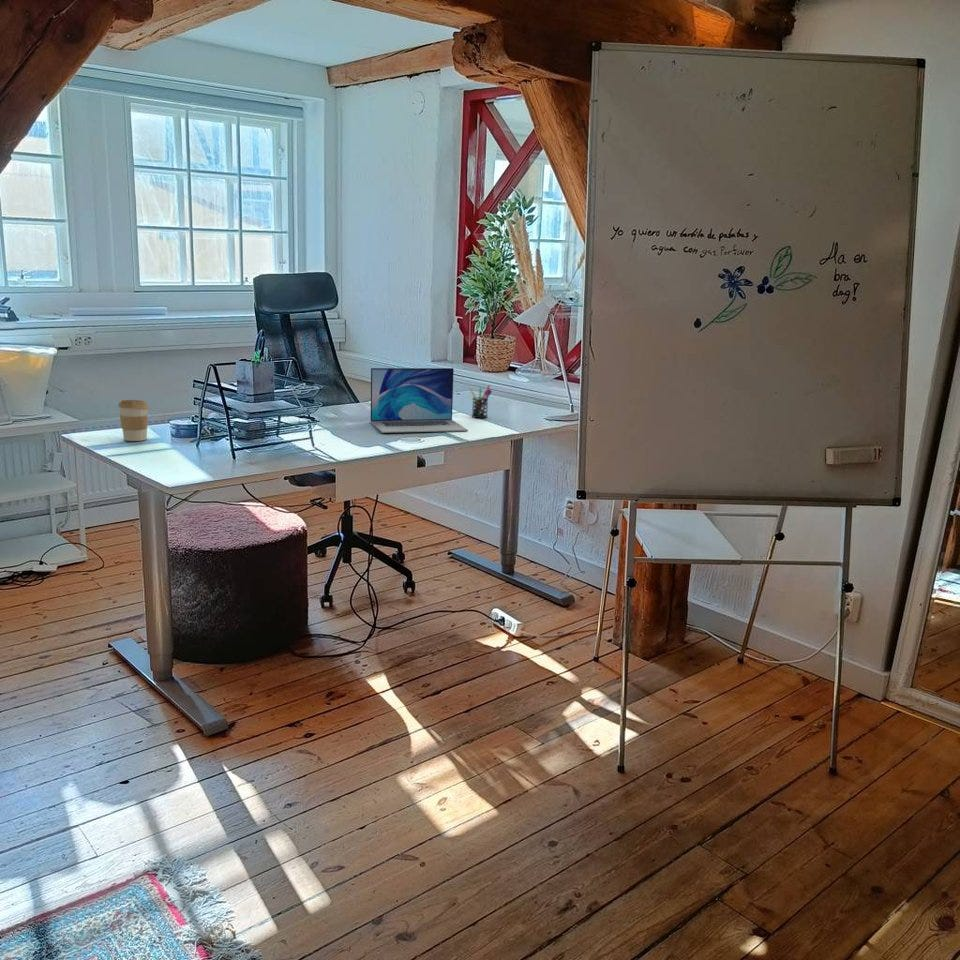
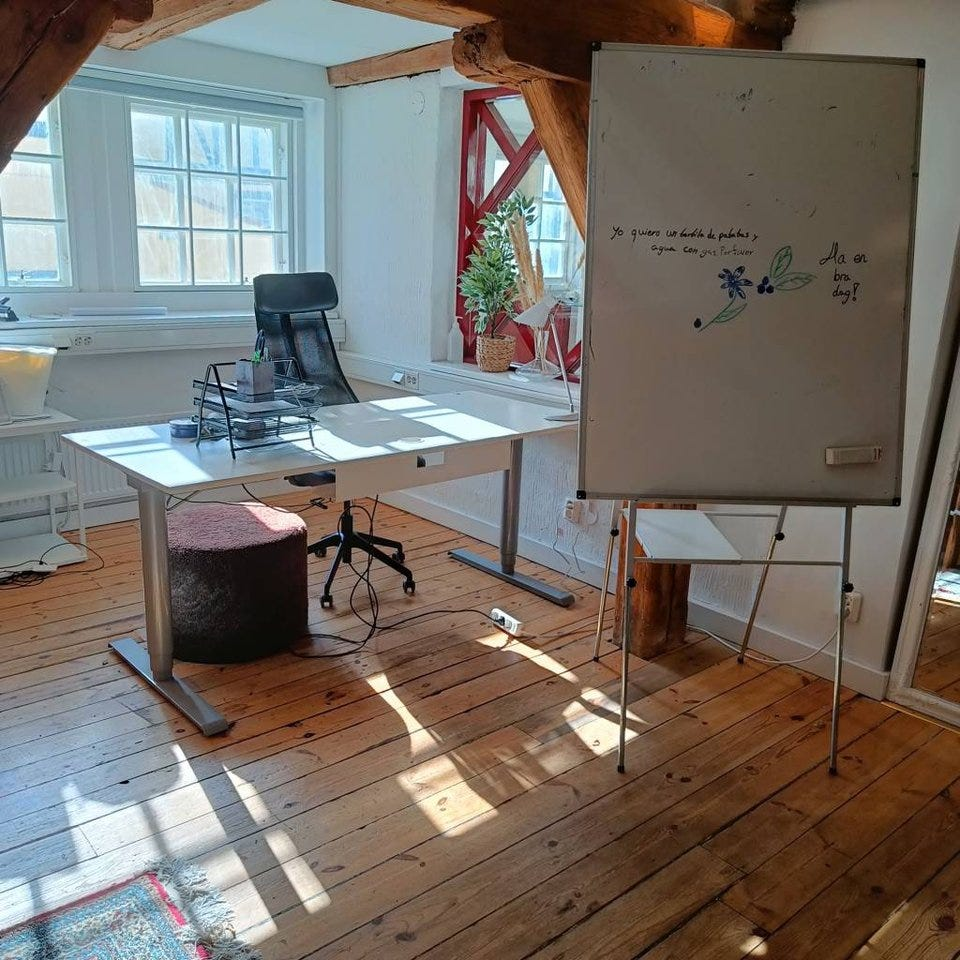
- coffee cup [117,399,150,442]
- laptop [370,367,469,434]
- pen holder [469,384,493,419]
